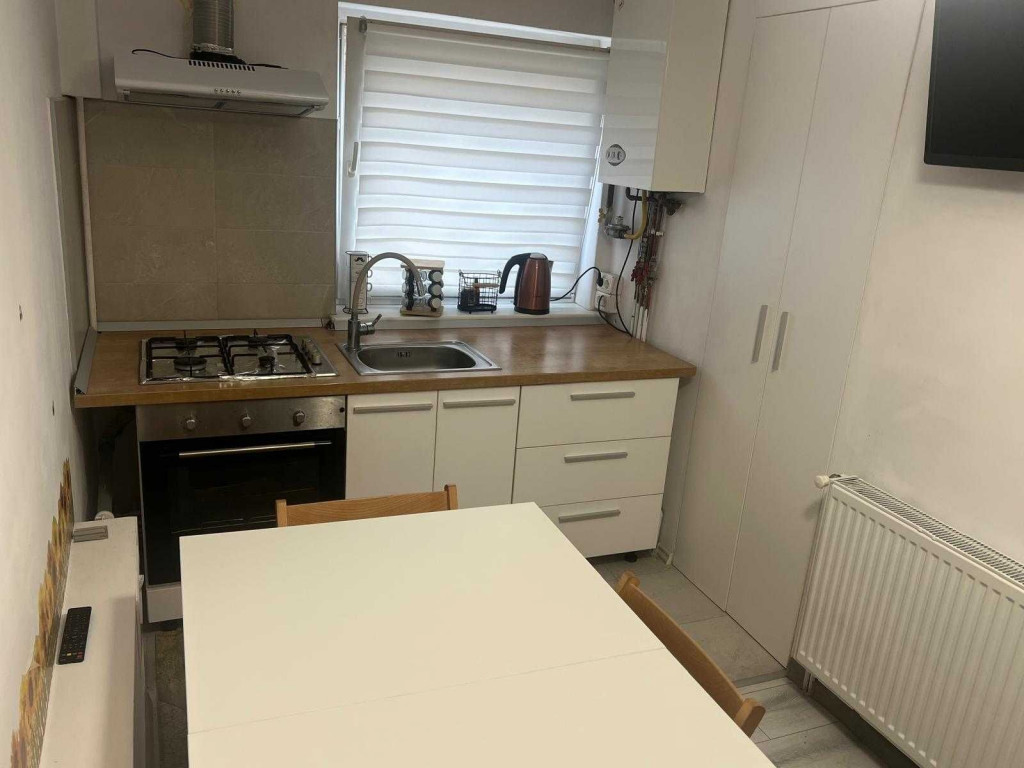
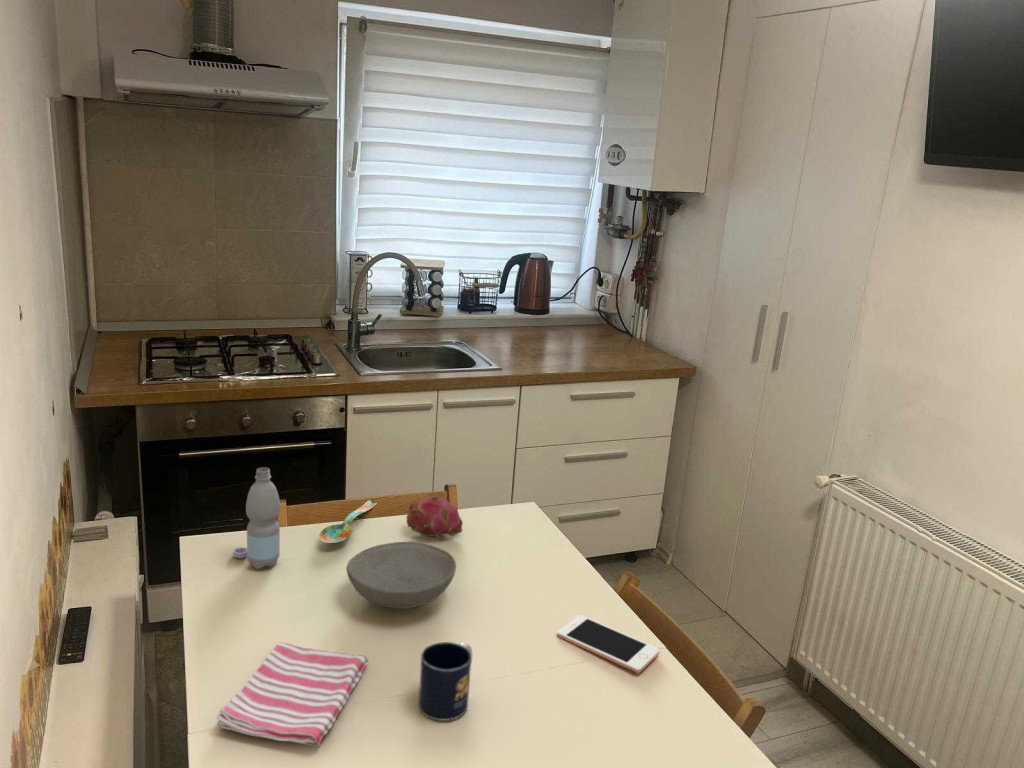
+ fruit [405,496,464,538]
+ cell phone [556,614,661,674]
+ water bottle [232,467,281,570]
+ dish towel [216,641,369,748]
+ spoon [318,499,378,545]
+ bowl [345,541,457,610]
+ mug [418,641,473,722]
